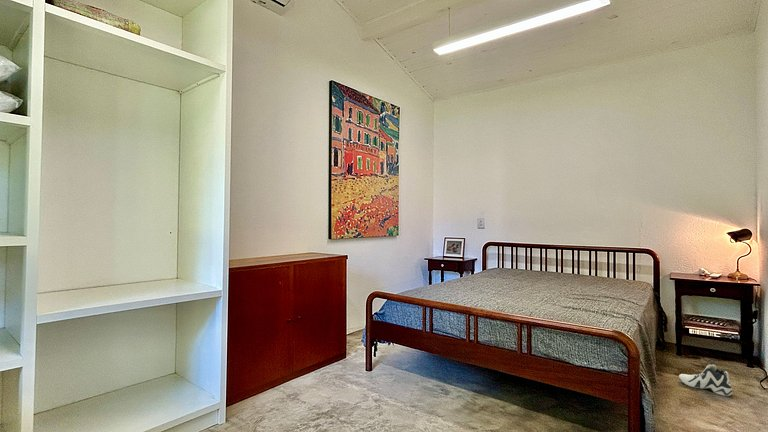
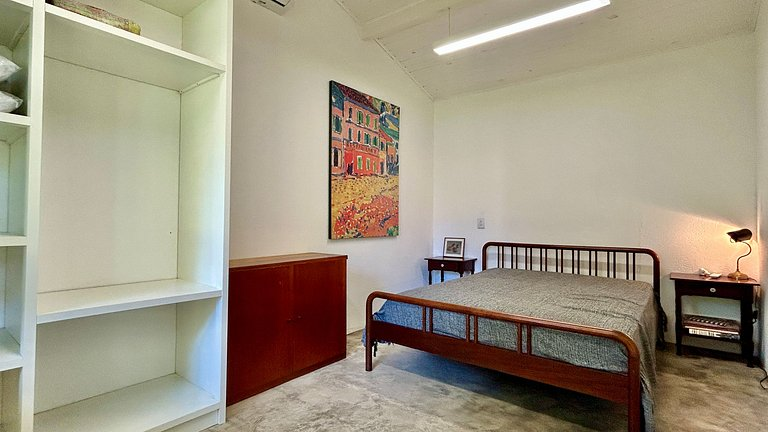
- sneaker [678,362,734,397]
